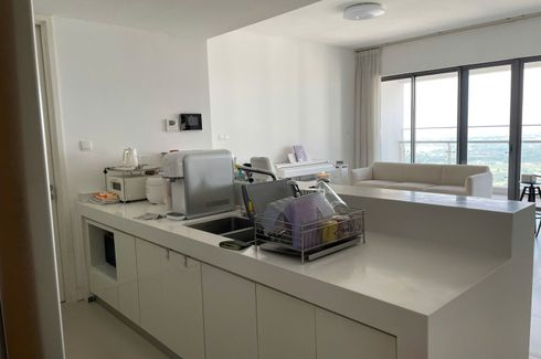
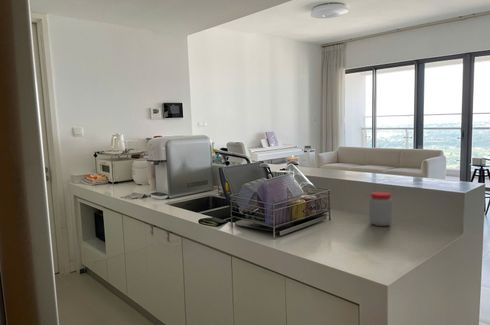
+ jar [368,191,393,227]
